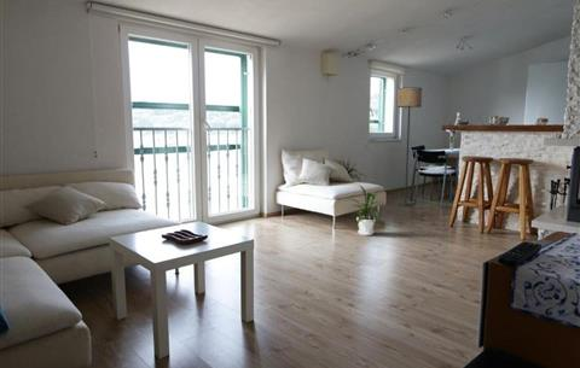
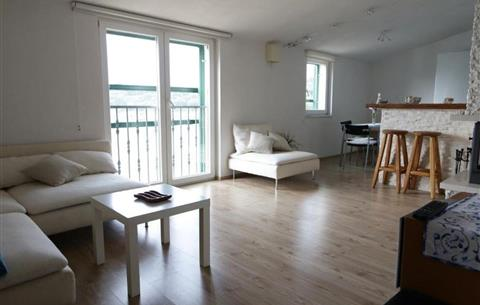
- floor lamp [396,86,423,206]
- house plant [338,183,381,236]
